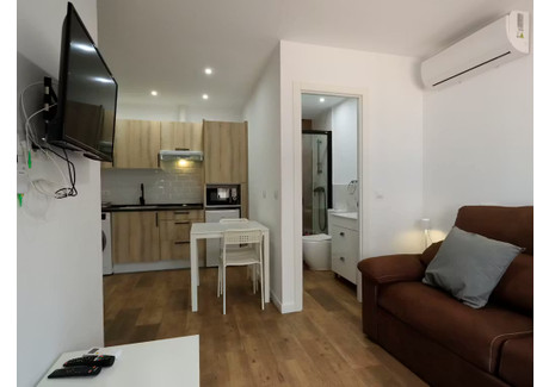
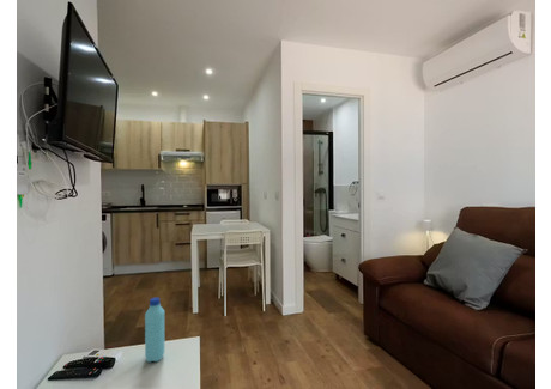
+ water bottle [144,297,165,364]
